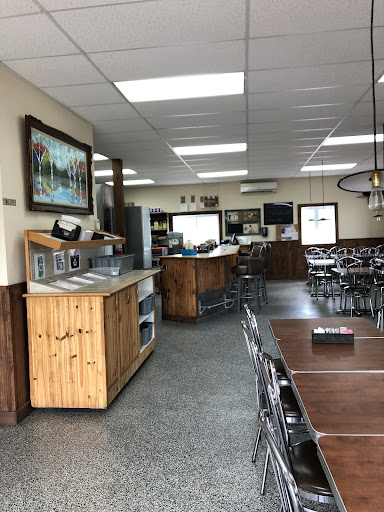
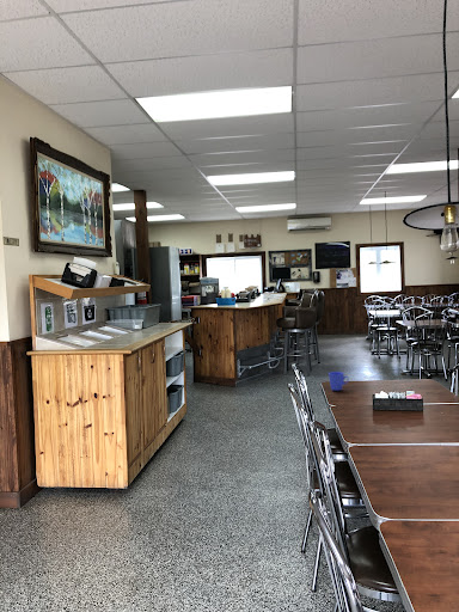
+ mug [328,371,350,392]
